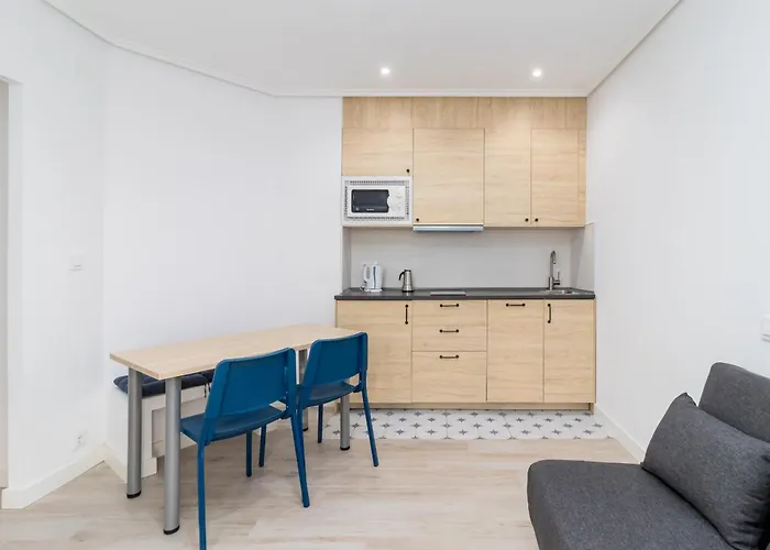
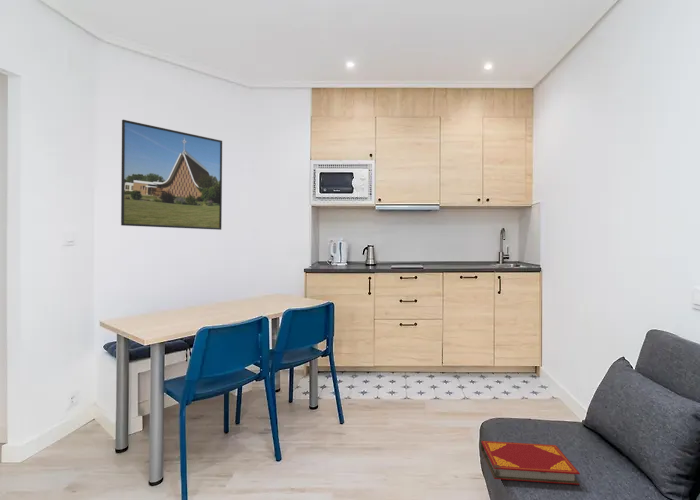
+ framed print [120,119,223,231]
+ hardback book [480,440,581,486]
